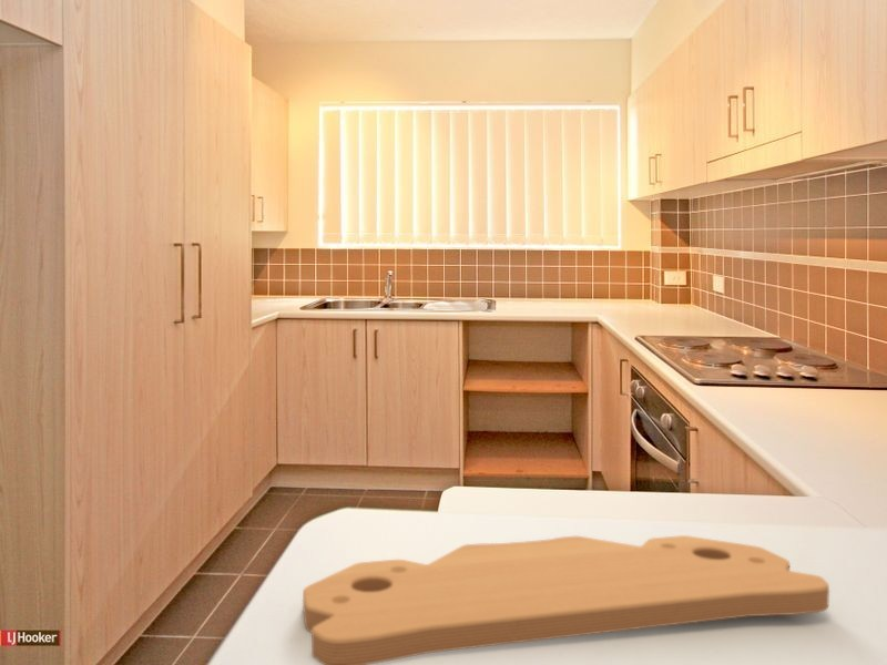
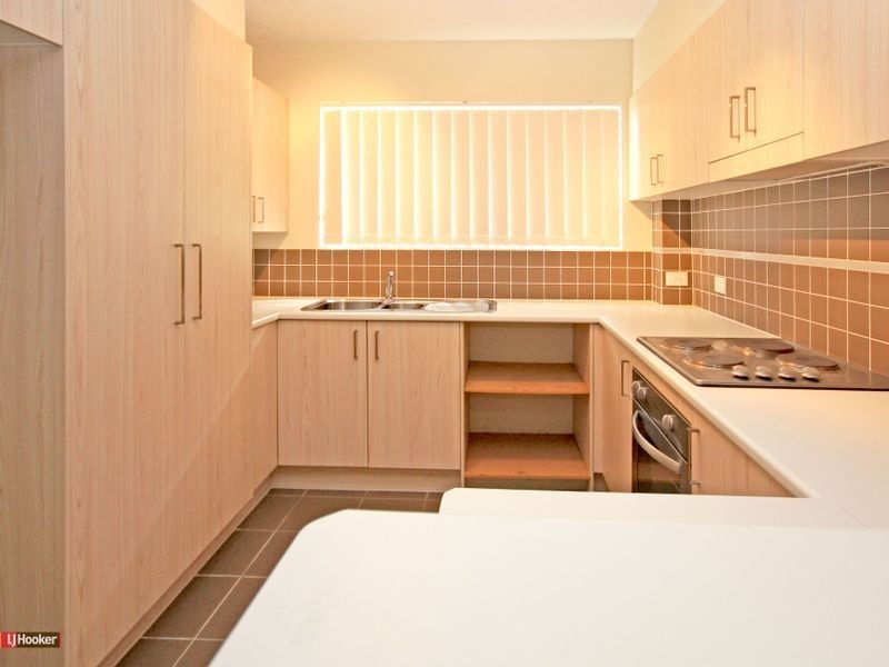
- cutting board [302,534,830,665]
